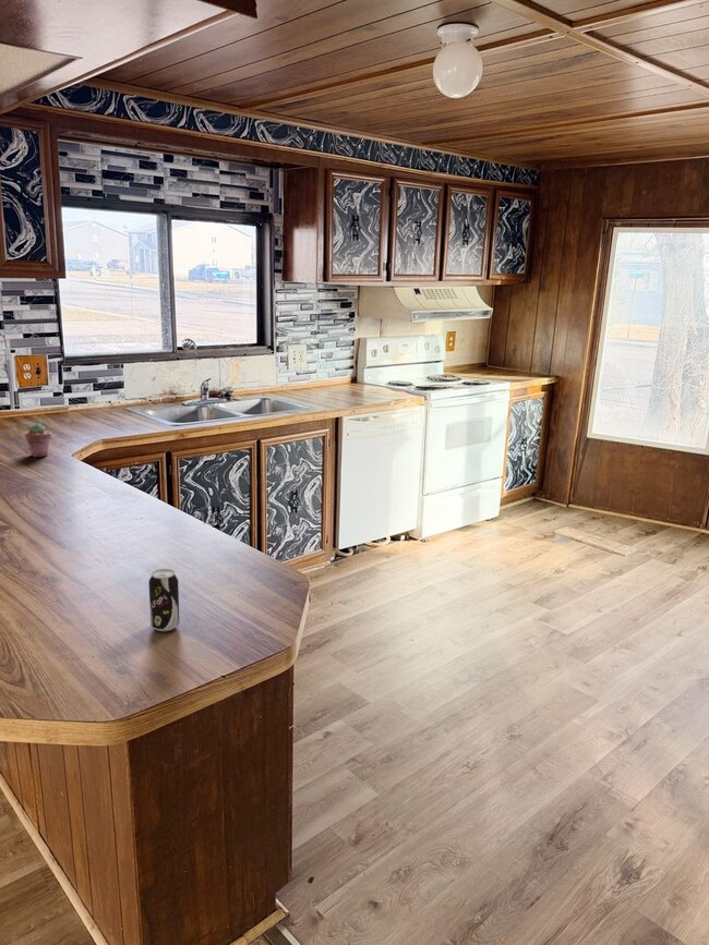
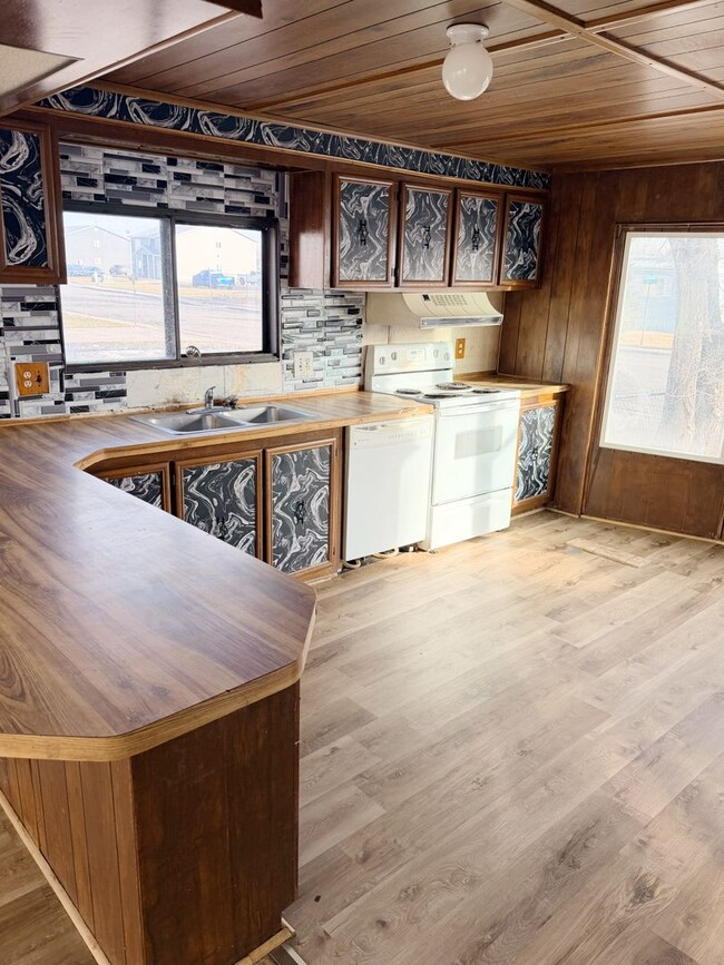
- potted succulent [24,422,52,458]
- beverage can [148,568,180,632]
